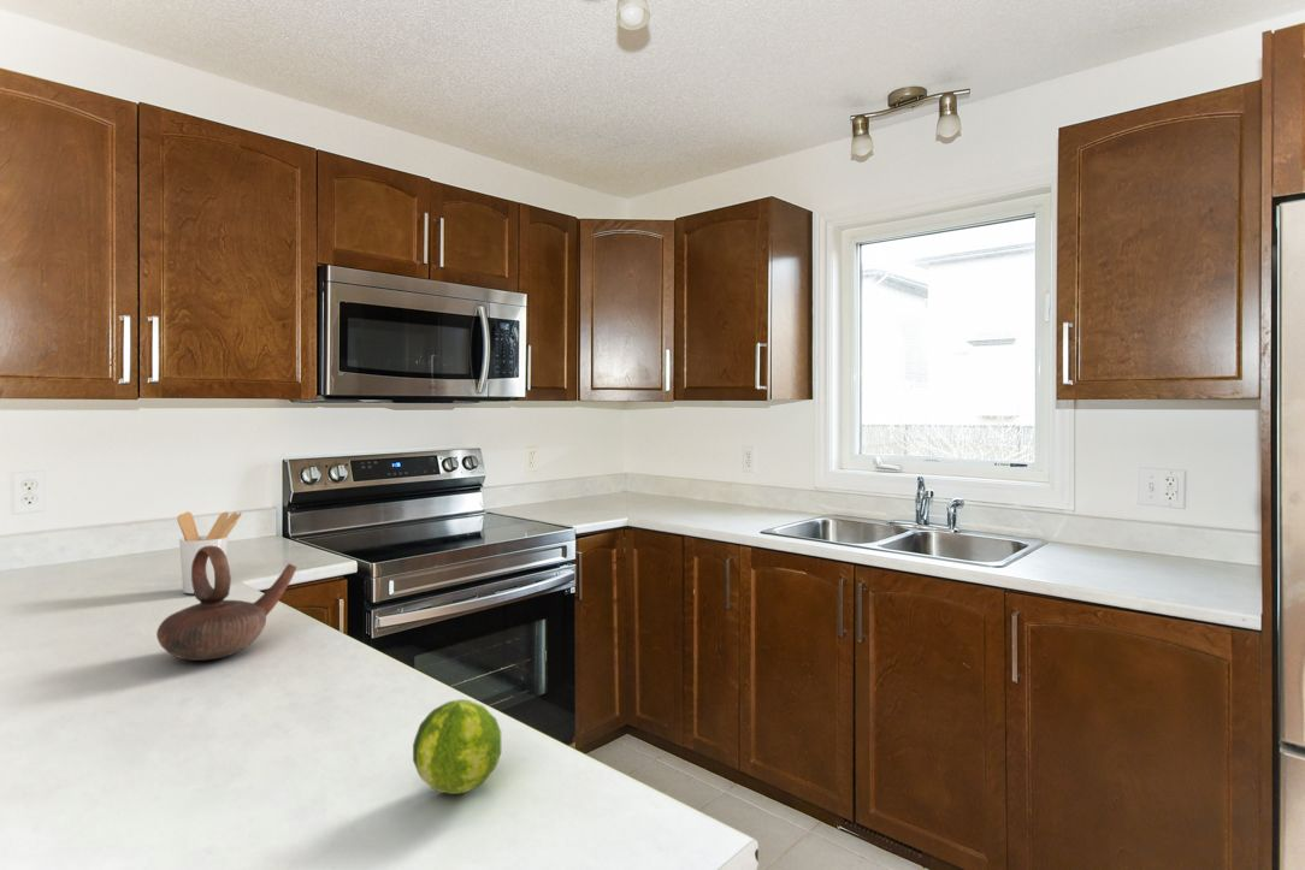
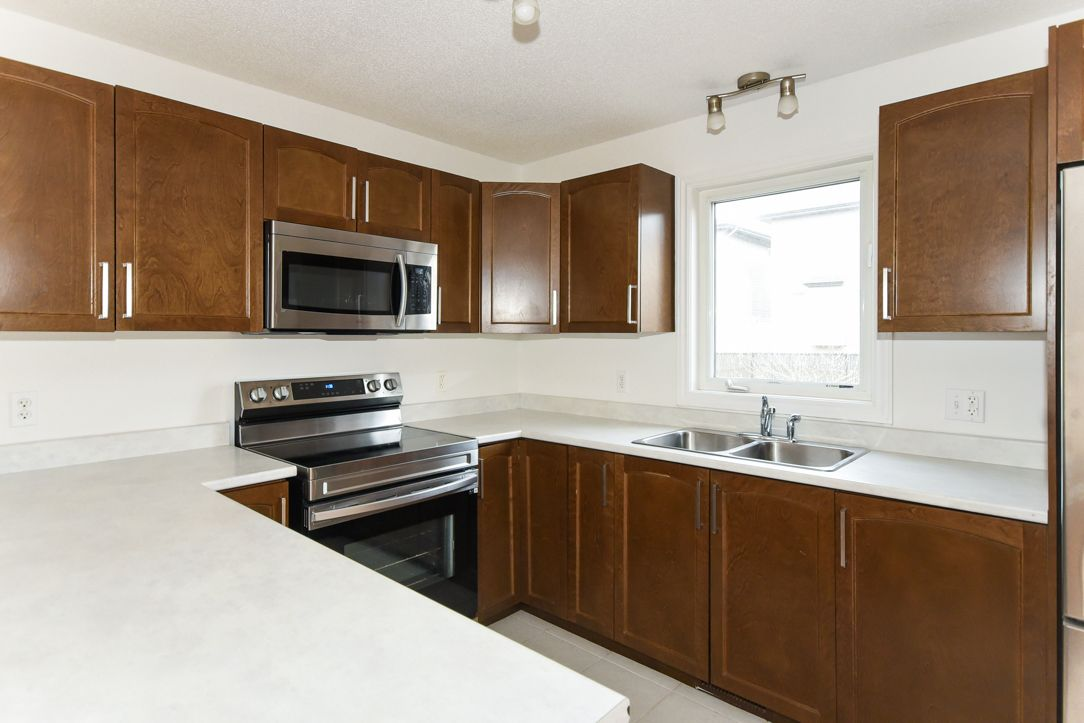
- fruit [412,699,502,795]
- teapot [155,545,299,662]
- utensil holder [176,510,243,594]
